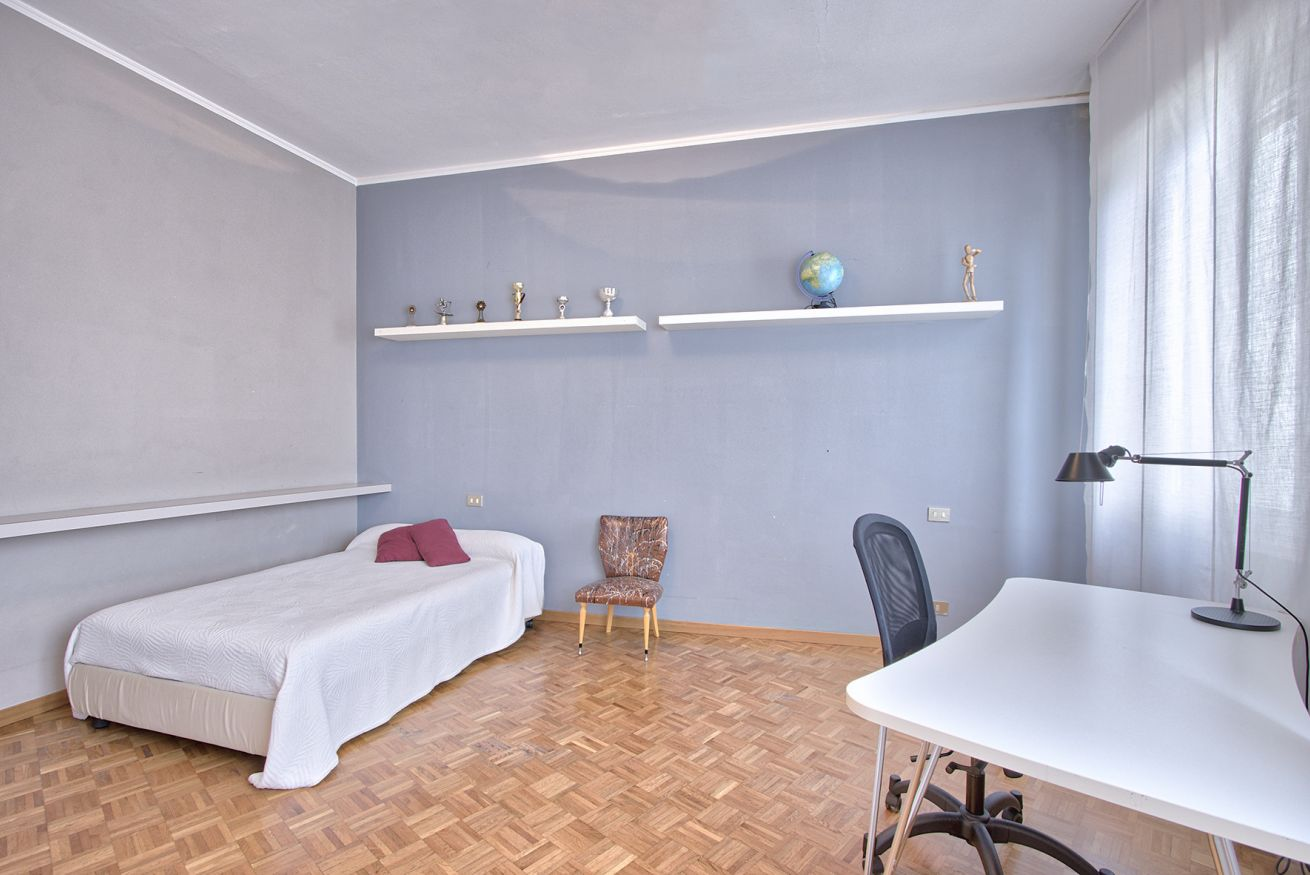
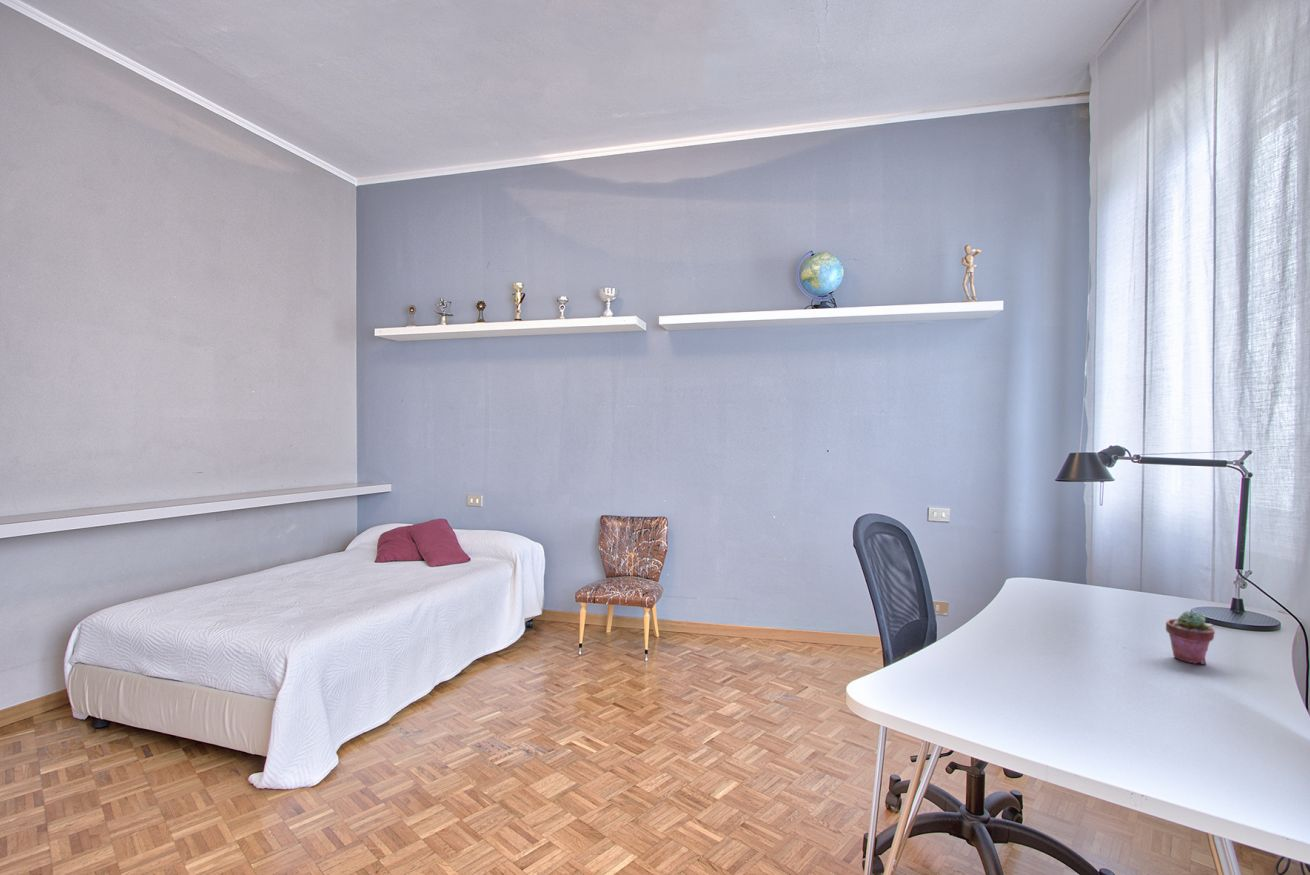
+ potted succulent [1165,610,1216,665]
